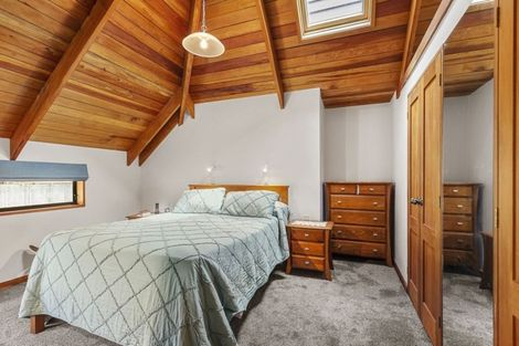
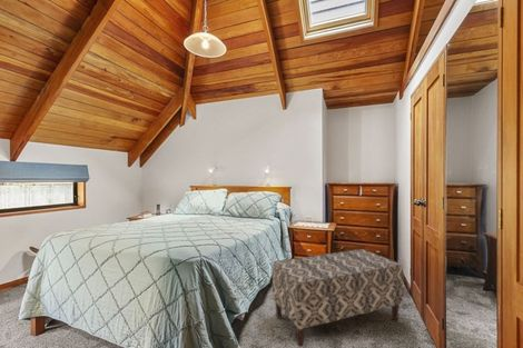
+ bench [272,248,405,348]
